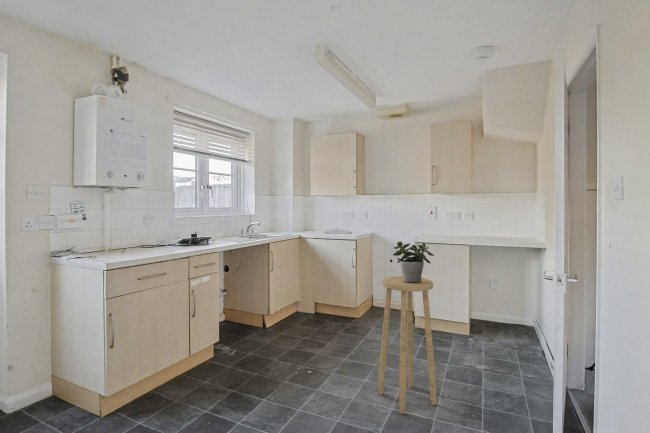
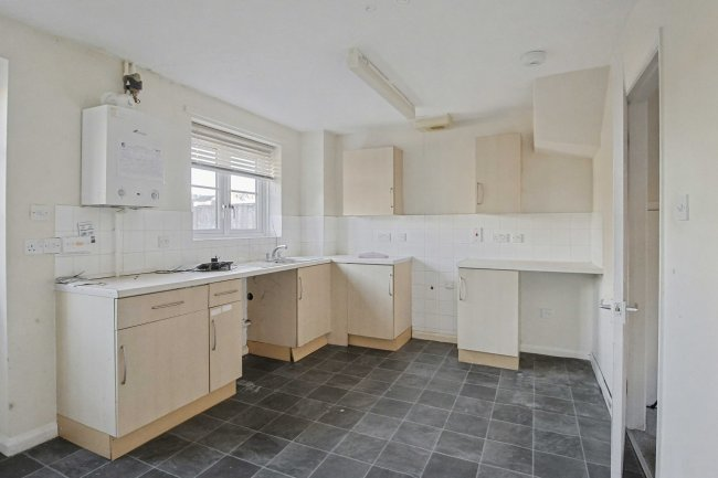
- potted plant [392,241,435,283]
- stool [377,275,438,415]
